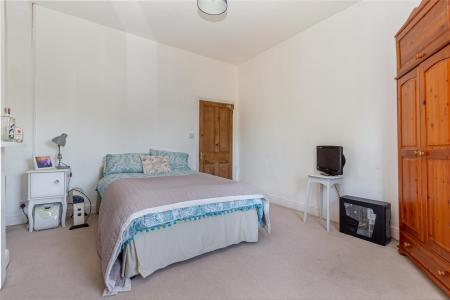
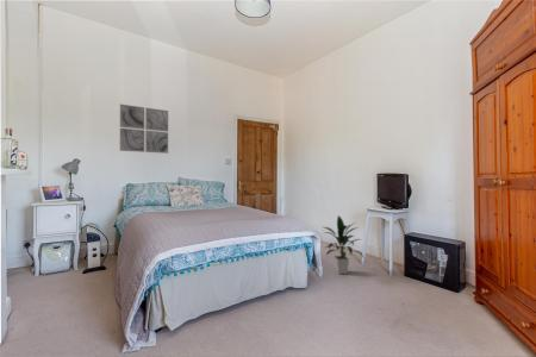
+ wall art [119,104,169,155]
+ indoor plant [322,214,367,275]
